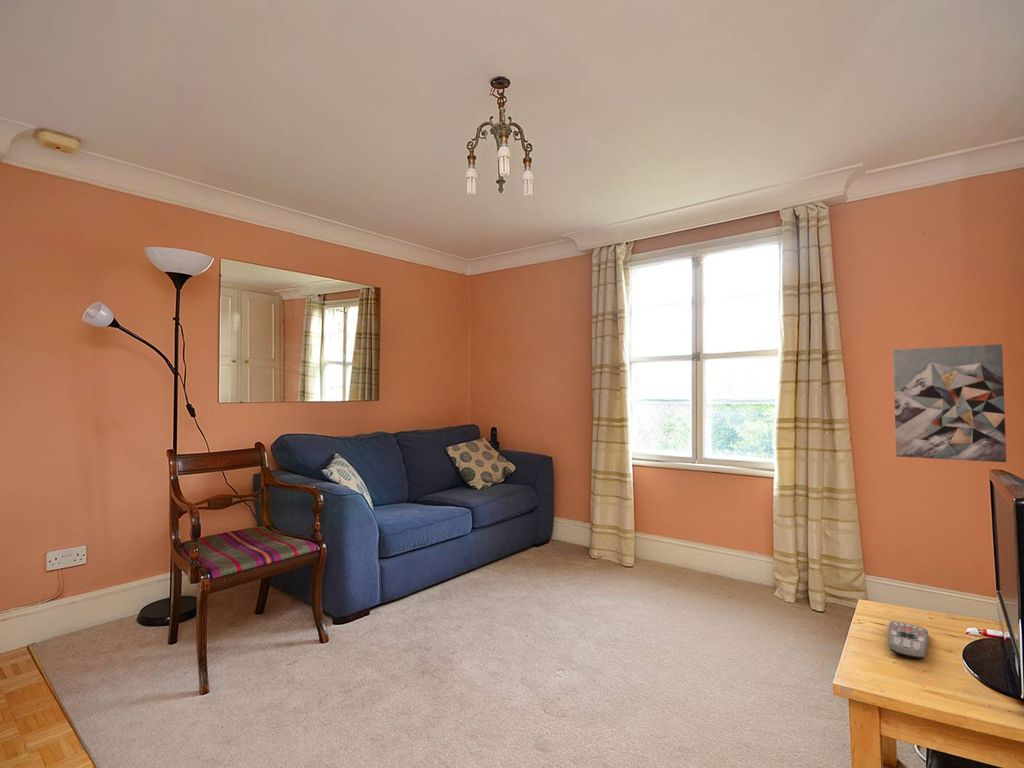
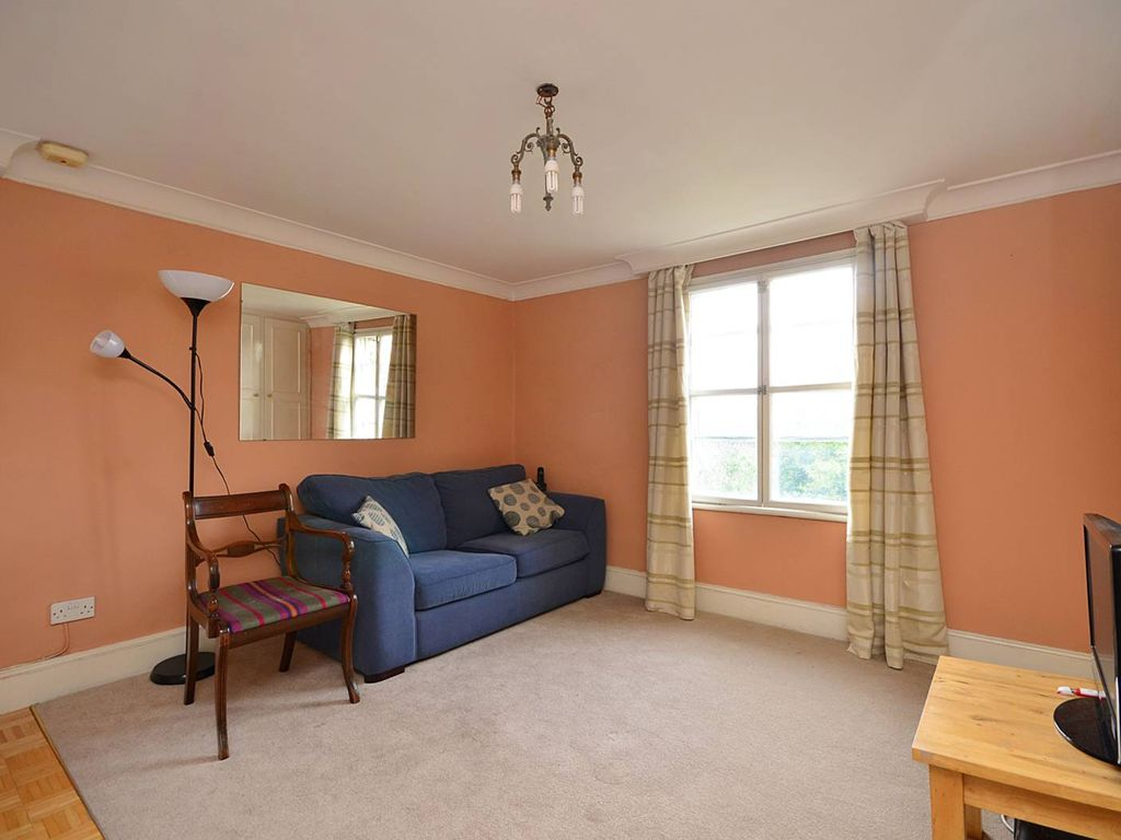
- wall art [892,343,1007,463]
- remote control [887,620,929,659]
